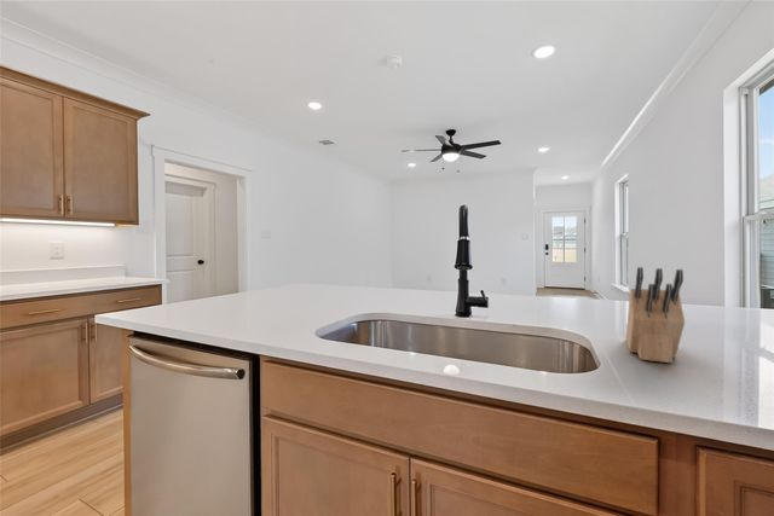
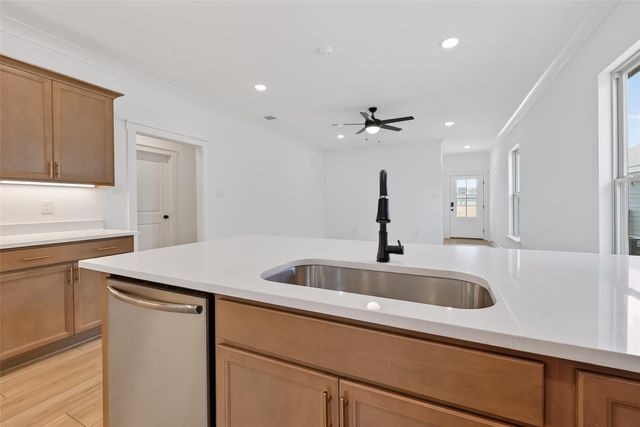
- knife block [624,266,686,364]
